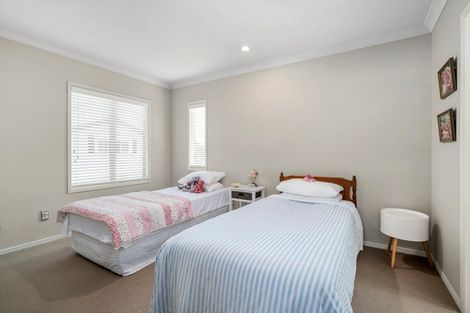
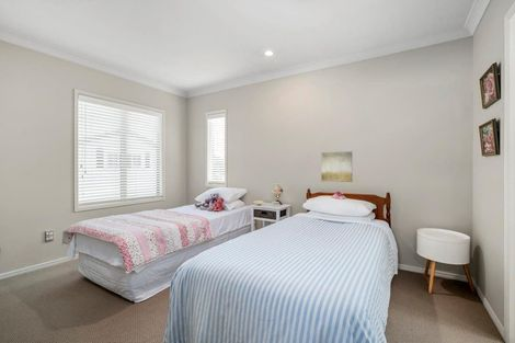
+ wall art [320,150,353,183]
